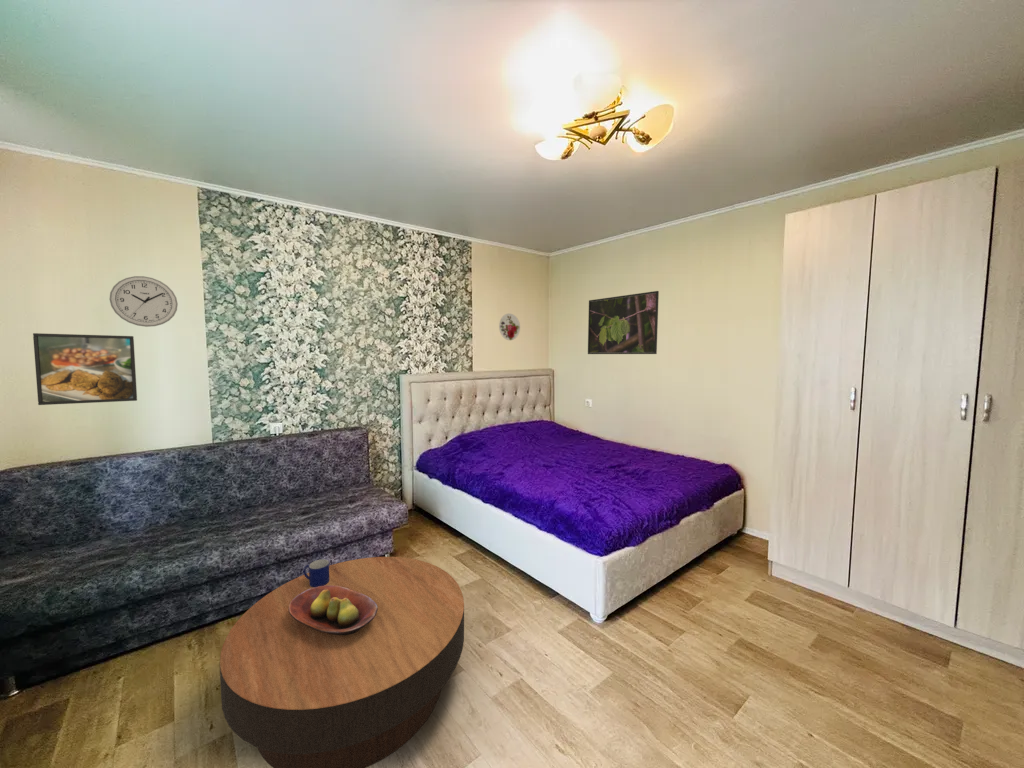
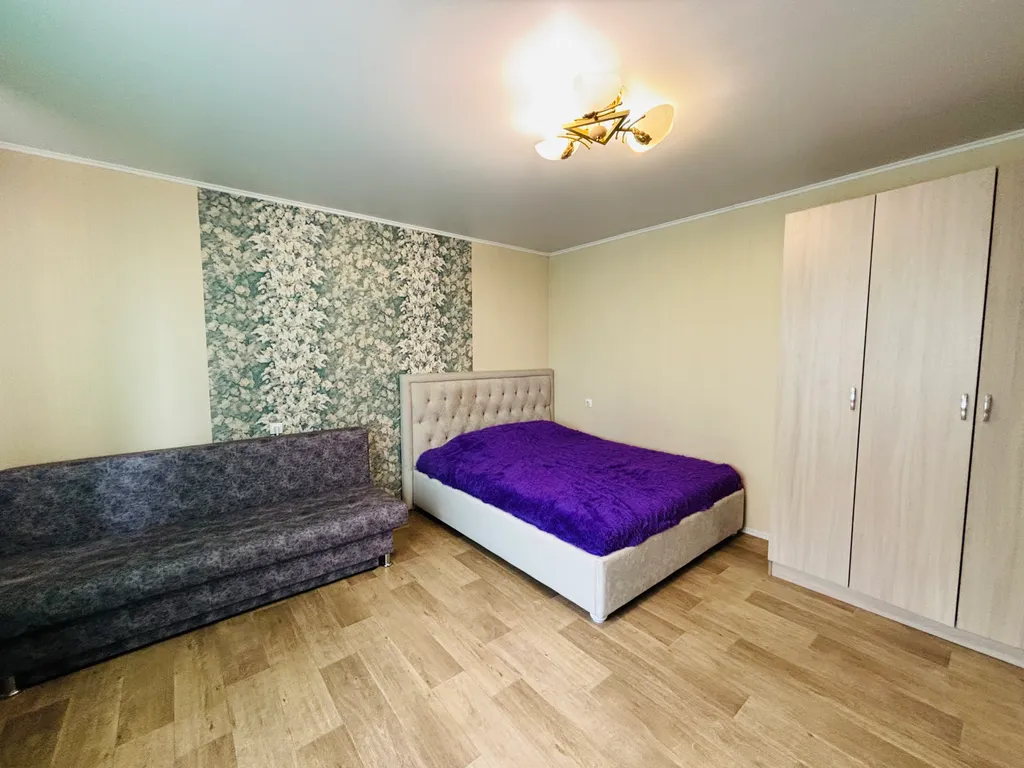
- wall clock [109,275,179,328]
- decorative plate [498,312,521,341]
- coffee table [219,556,465,768]
- fruit bowl [289,585,378,635]
- mug [302,558,330,587]
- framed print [587,290,660,355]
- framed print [32,332,138,406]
